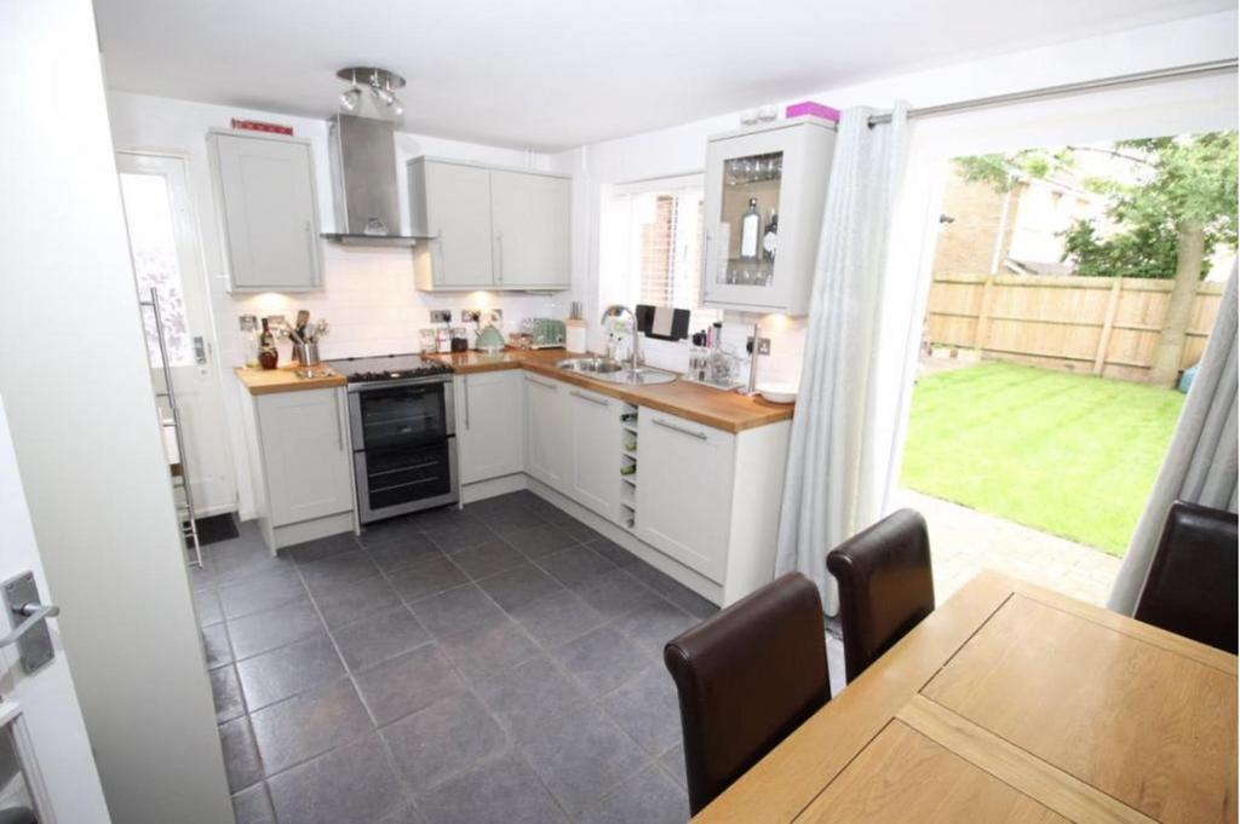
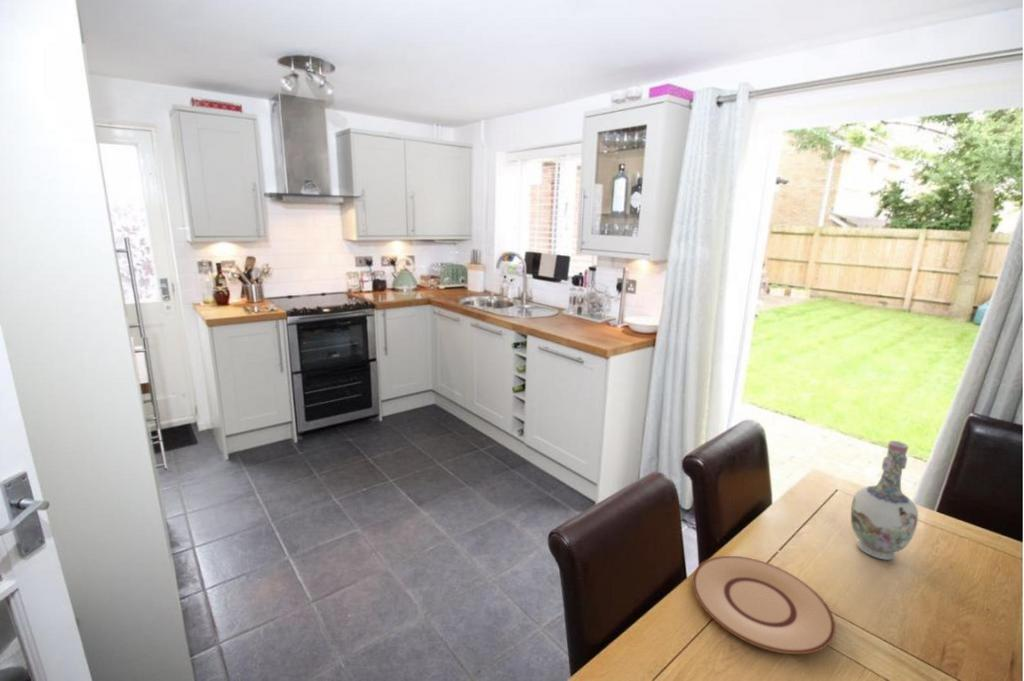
+ plate [691,555,837,655]
+ vase [850,440,919,561]
